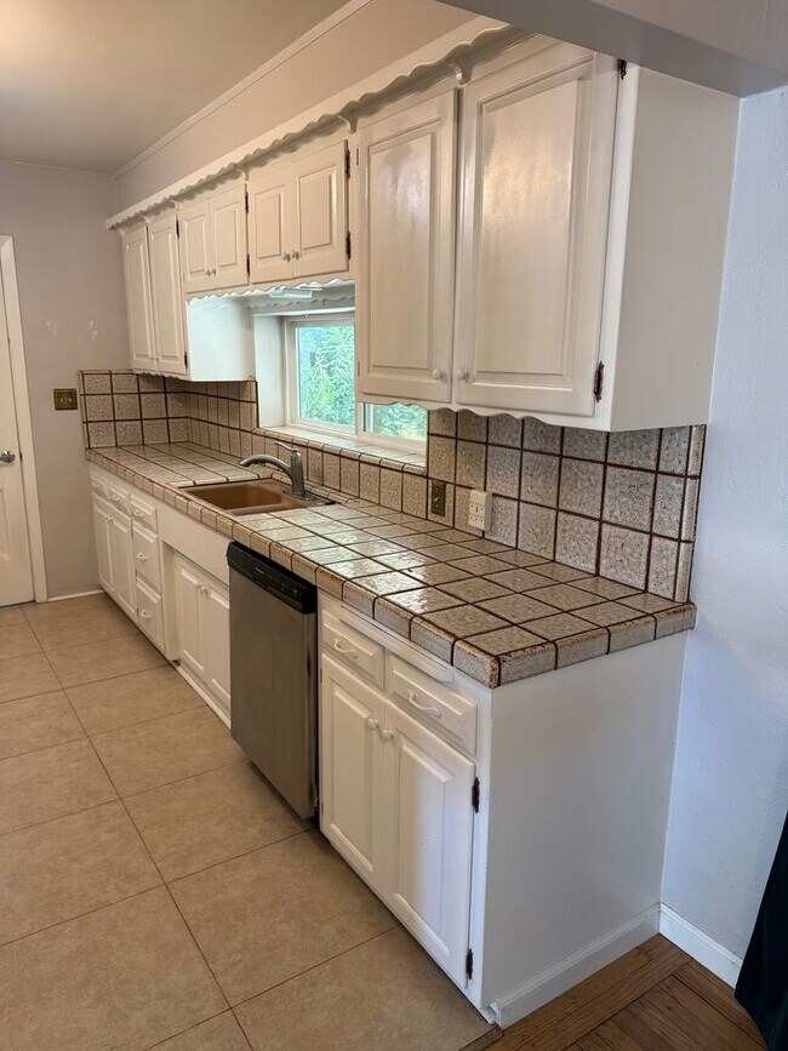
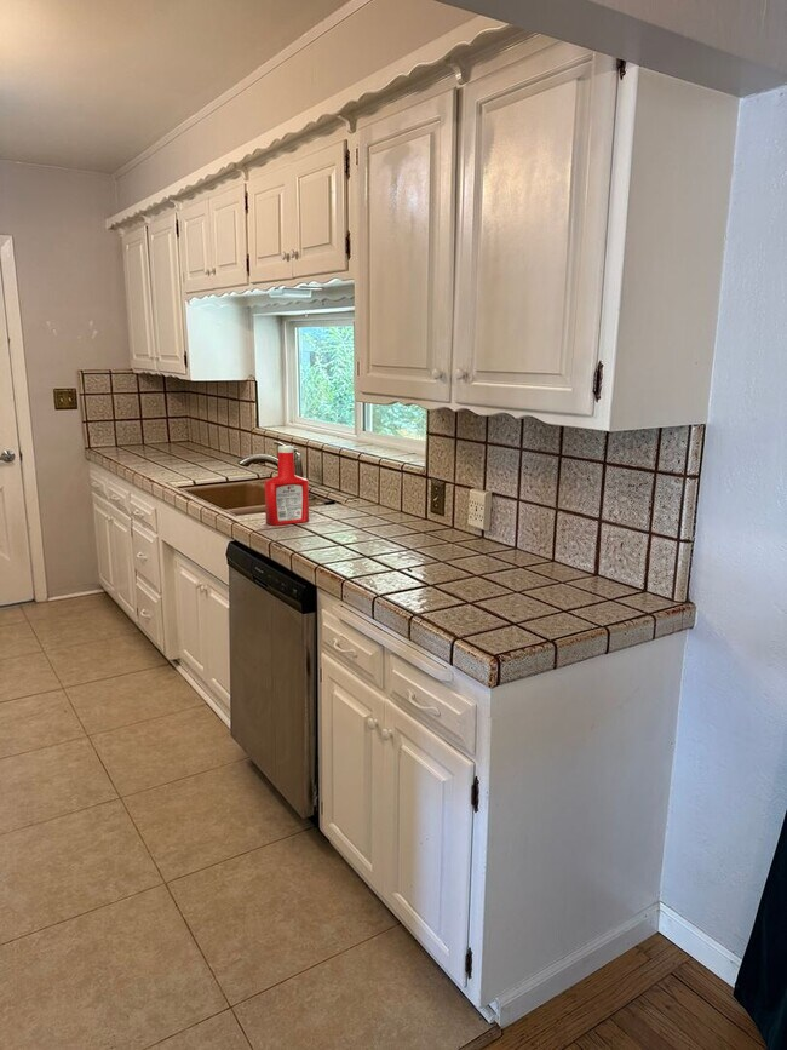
+ soap bottle [264,444,310,527]
